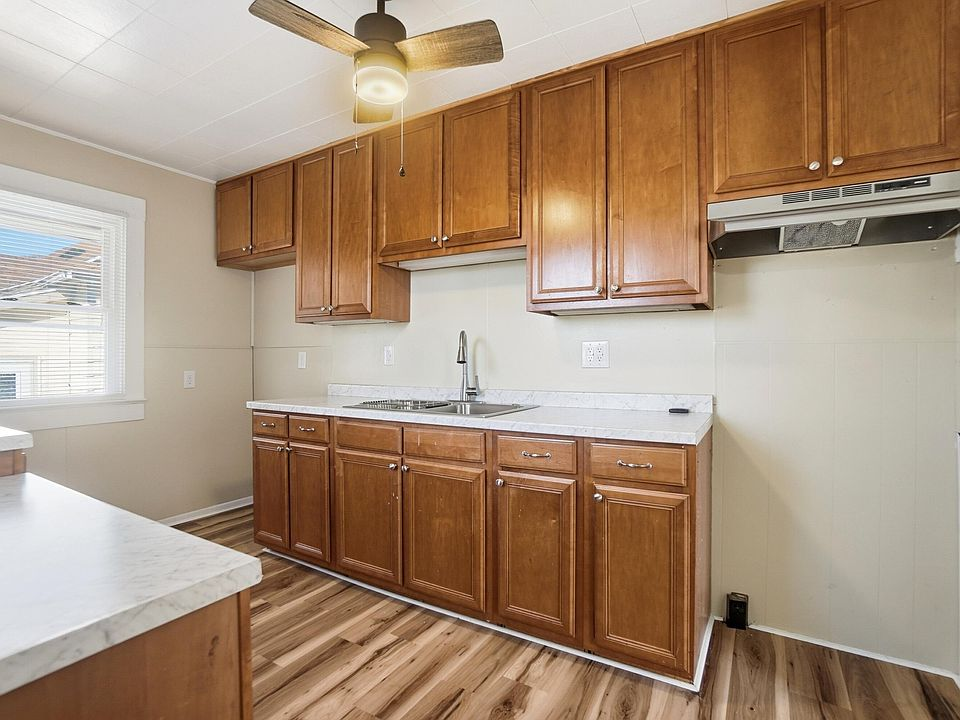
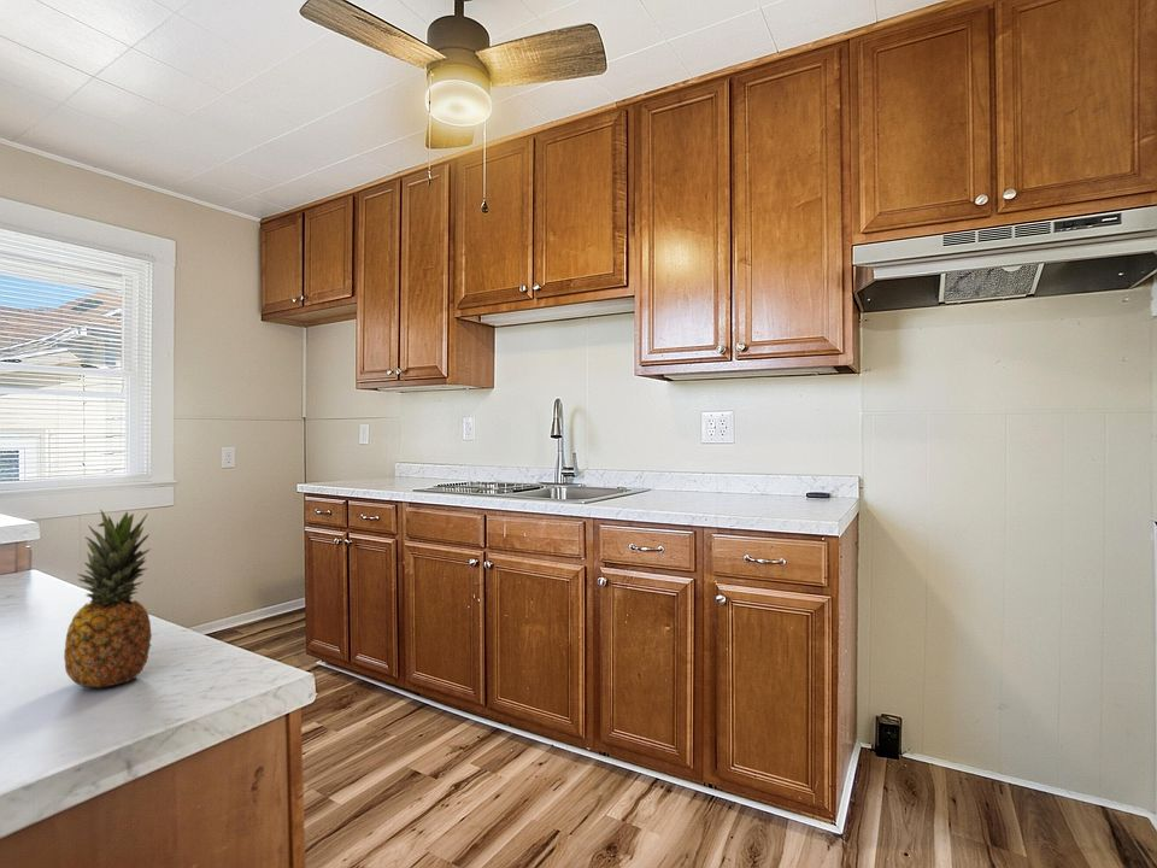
+ fruit [63,509,153,688]
